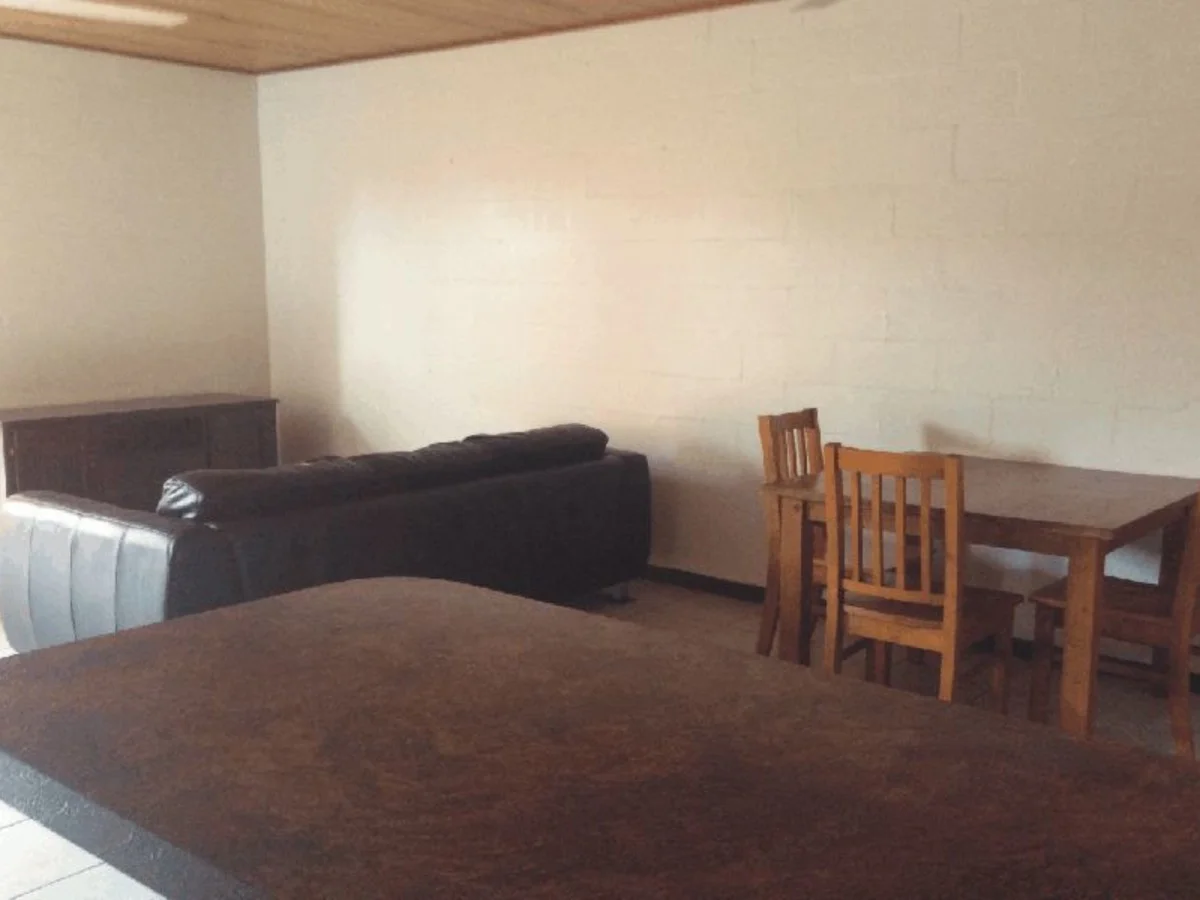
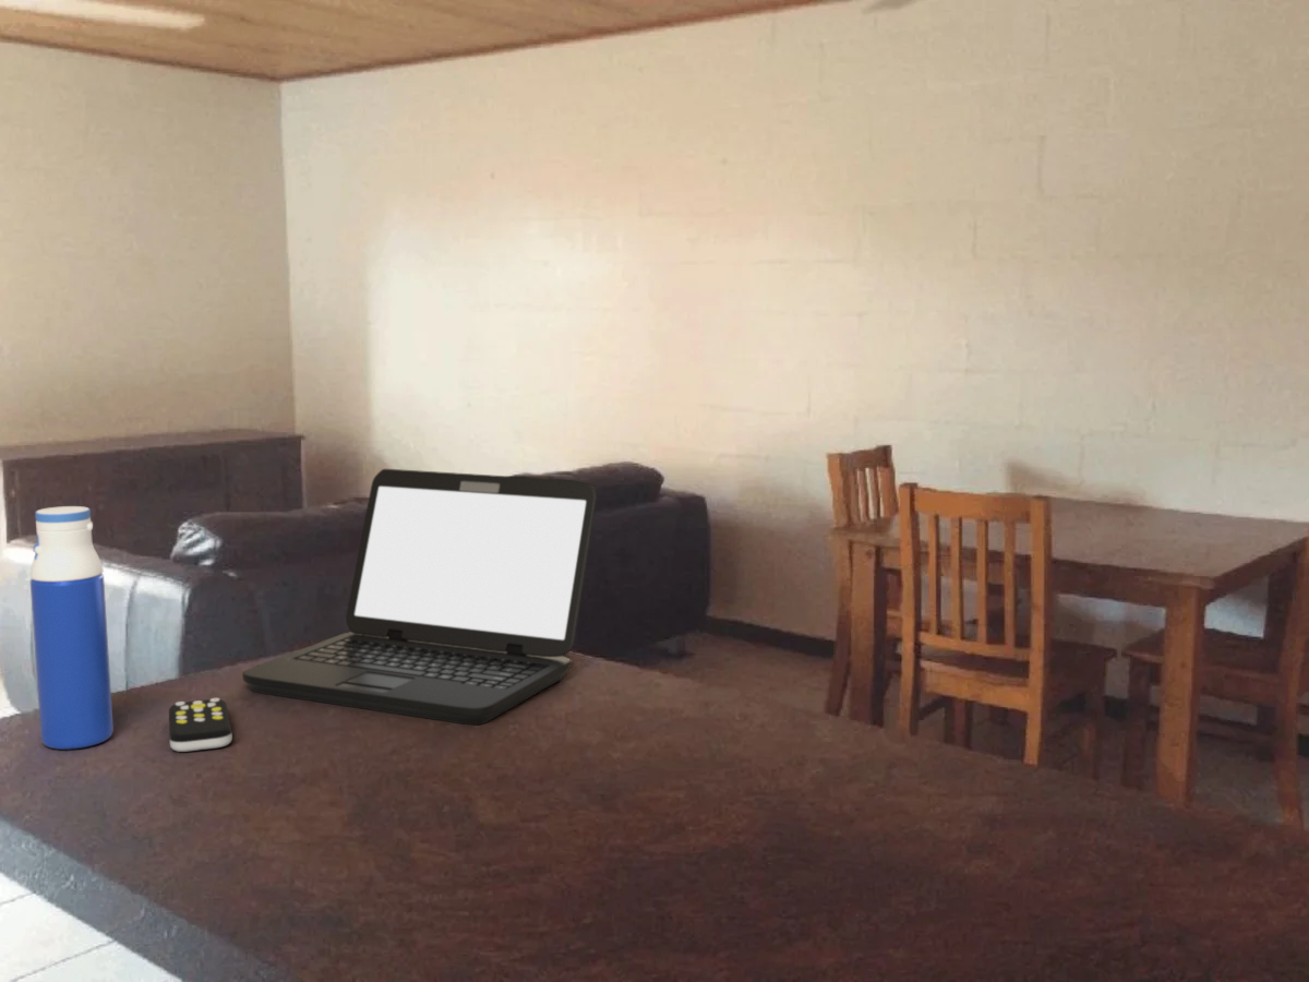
+ remote control [168,697,233,753]
+ laptop [241,468,598,726]
+ water bottle [28,505,115,751]
